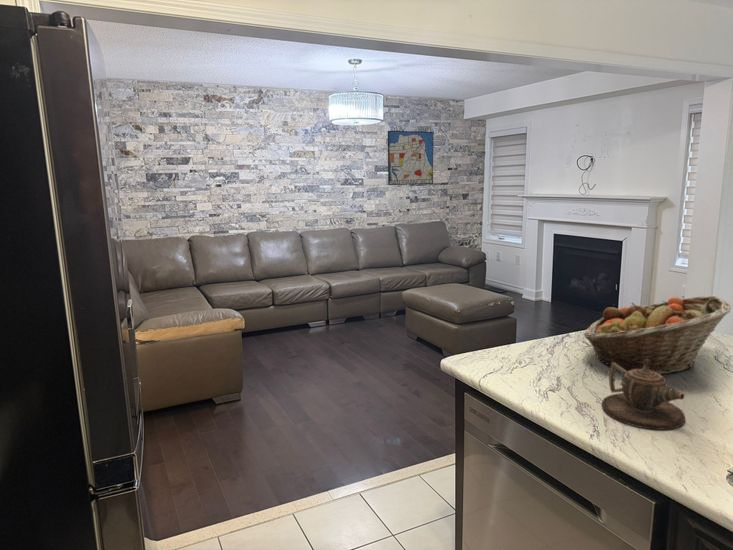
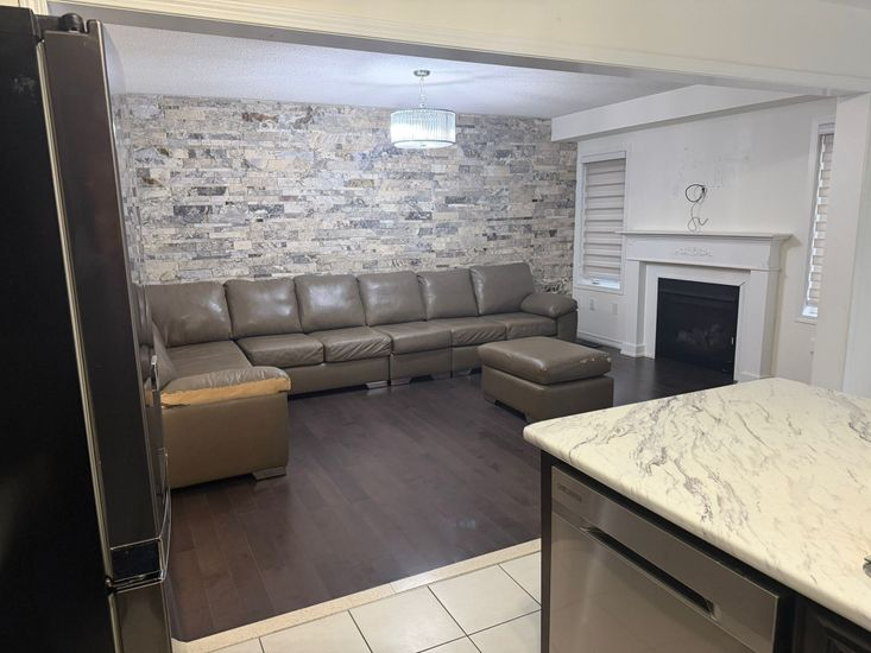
- teapot [601,359,686,431]
- fruit basket [582,295,732,375]
- wall art [387,130,434,186]
